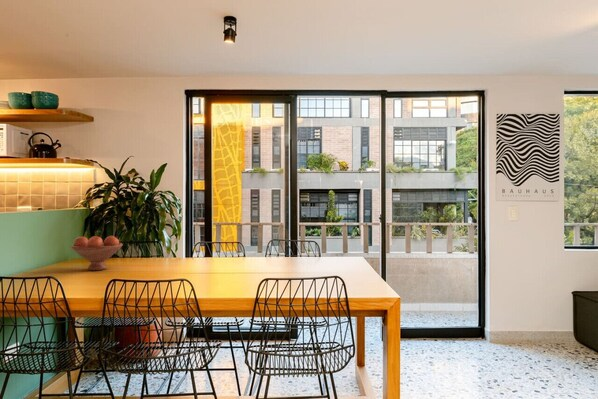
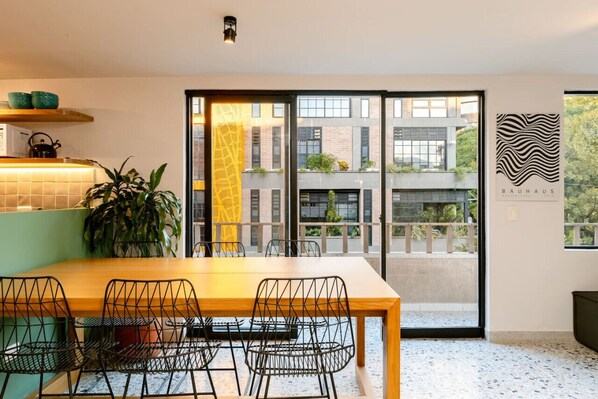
- fruit bowl [70,235,124,271]
